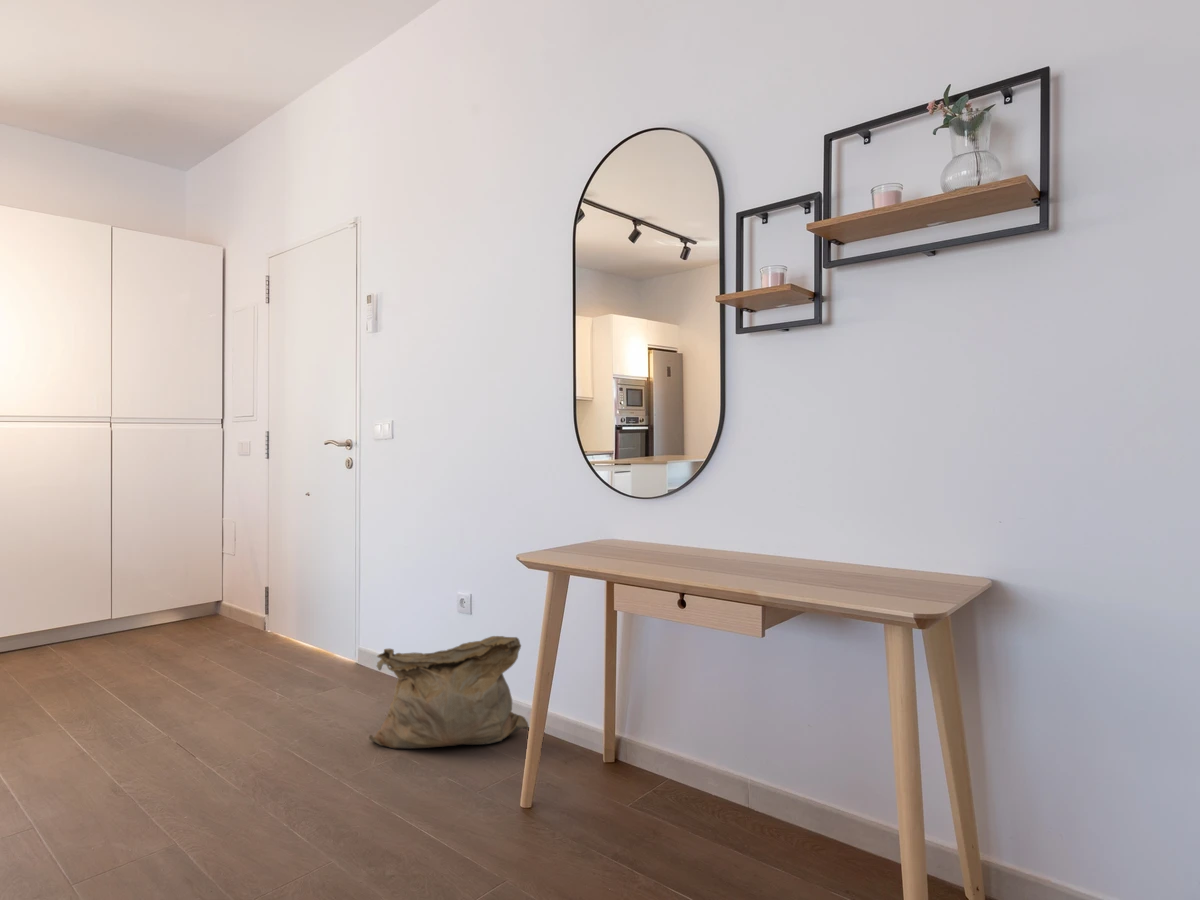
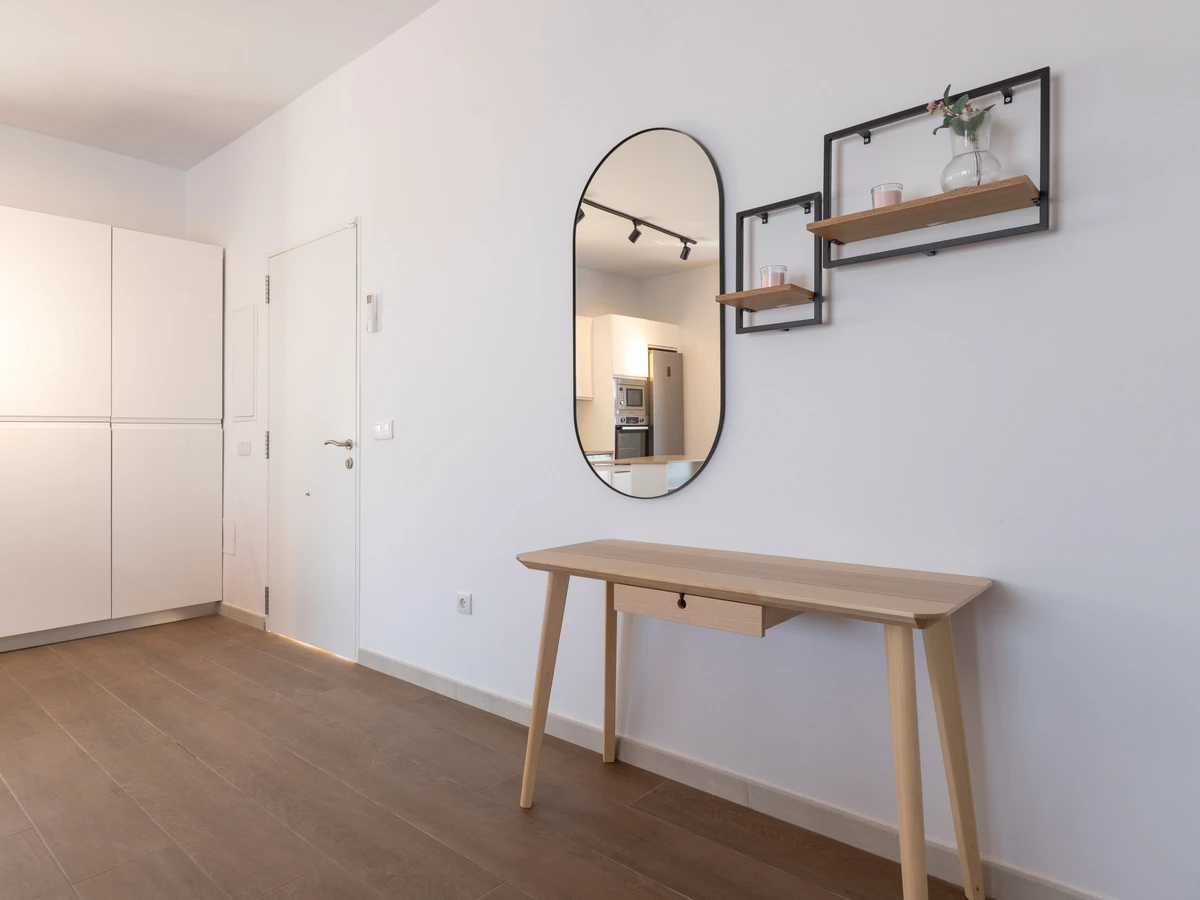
- bag [368,635,529,750]
